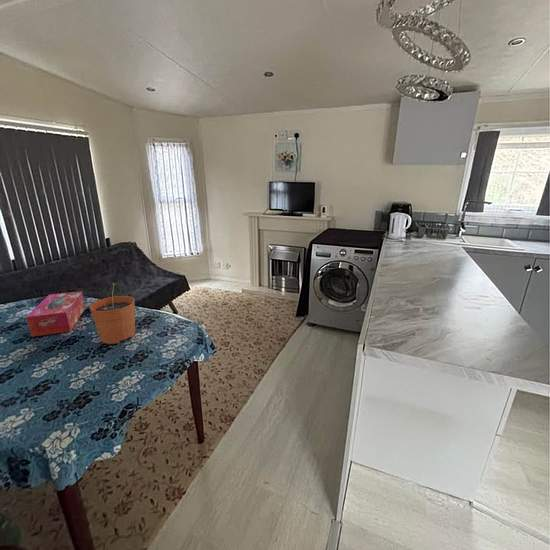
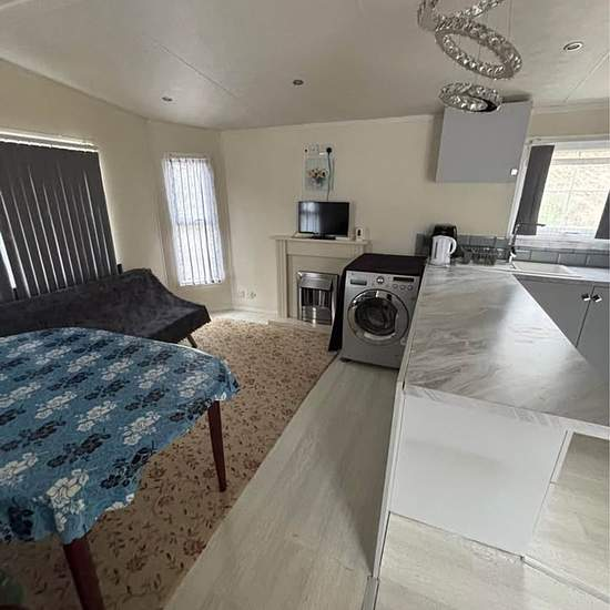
- tissue box [25,290,86,338]
- plant pot [88,282,136,345]
